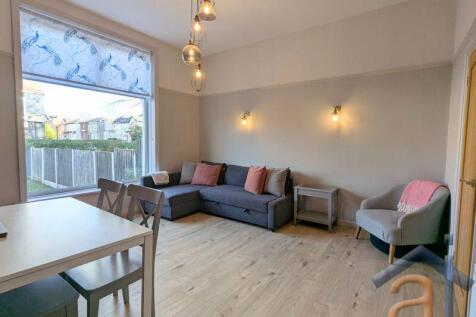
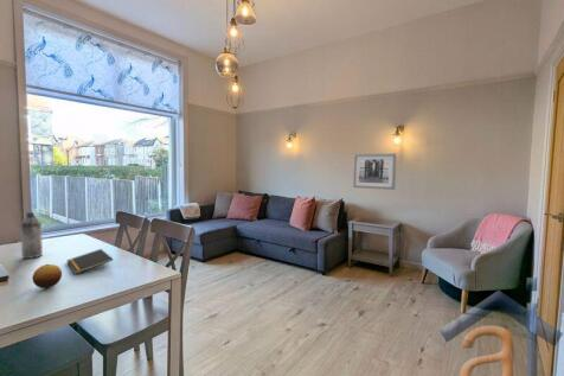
+ fruit [31,263,63,289]
+ water bottle [19,211,44,260]
+ notepad [65,248,114,275]
+ wall art [352,152,397,191]
